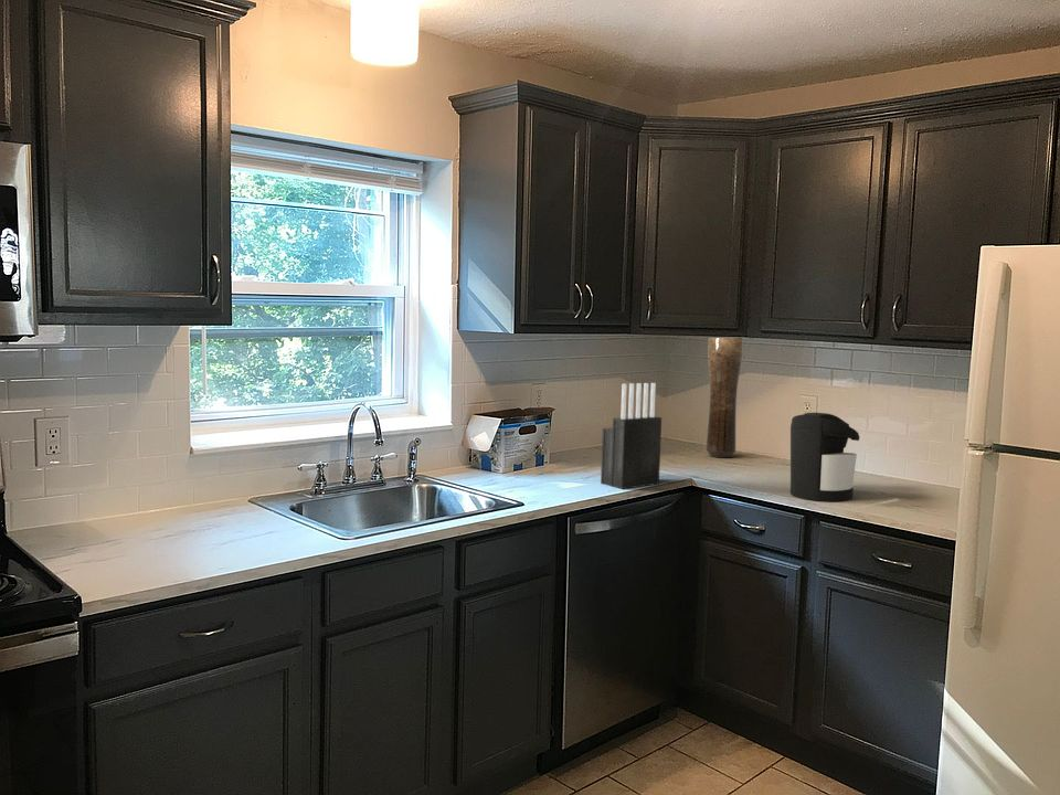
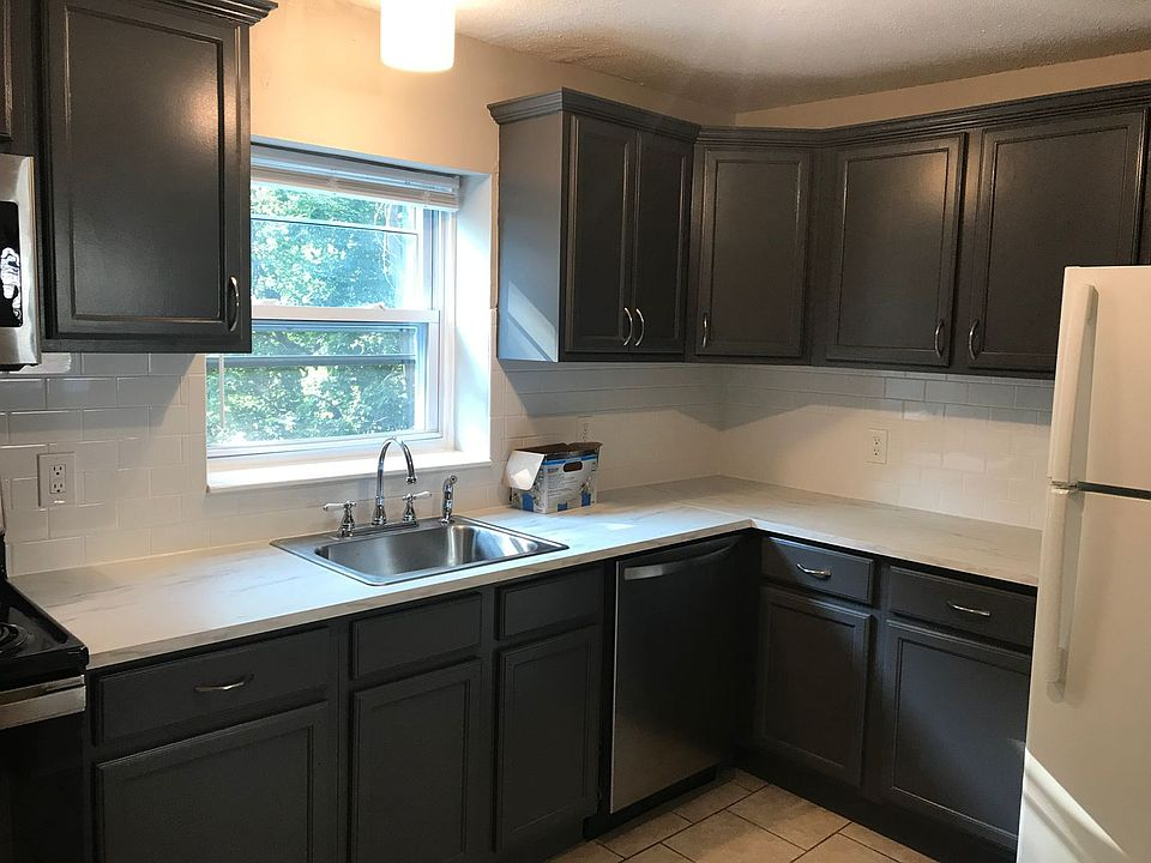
- vase [704,337,744,458]
- coffee maker [789,412,861,502]
- knife block [600,382,662,490]
